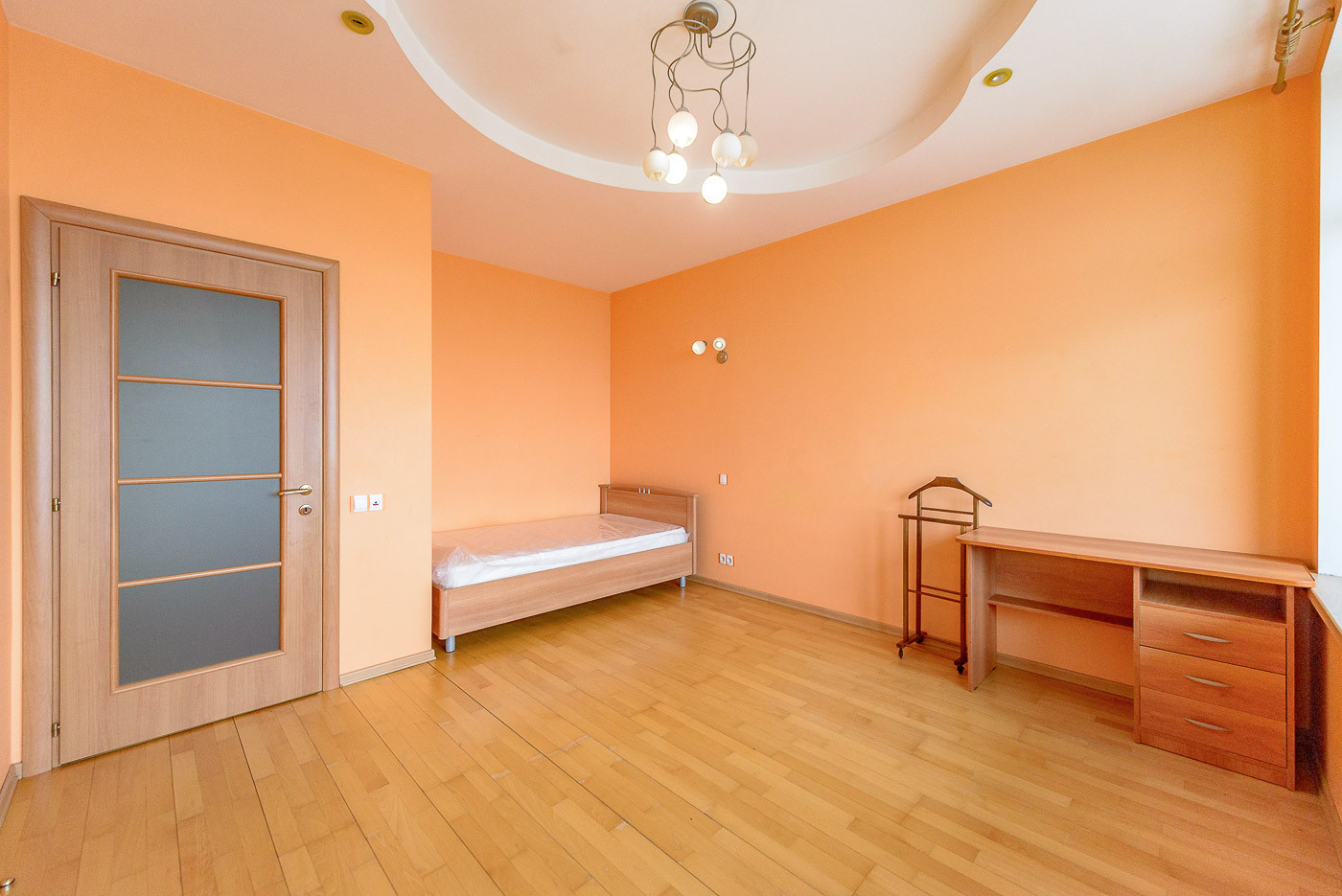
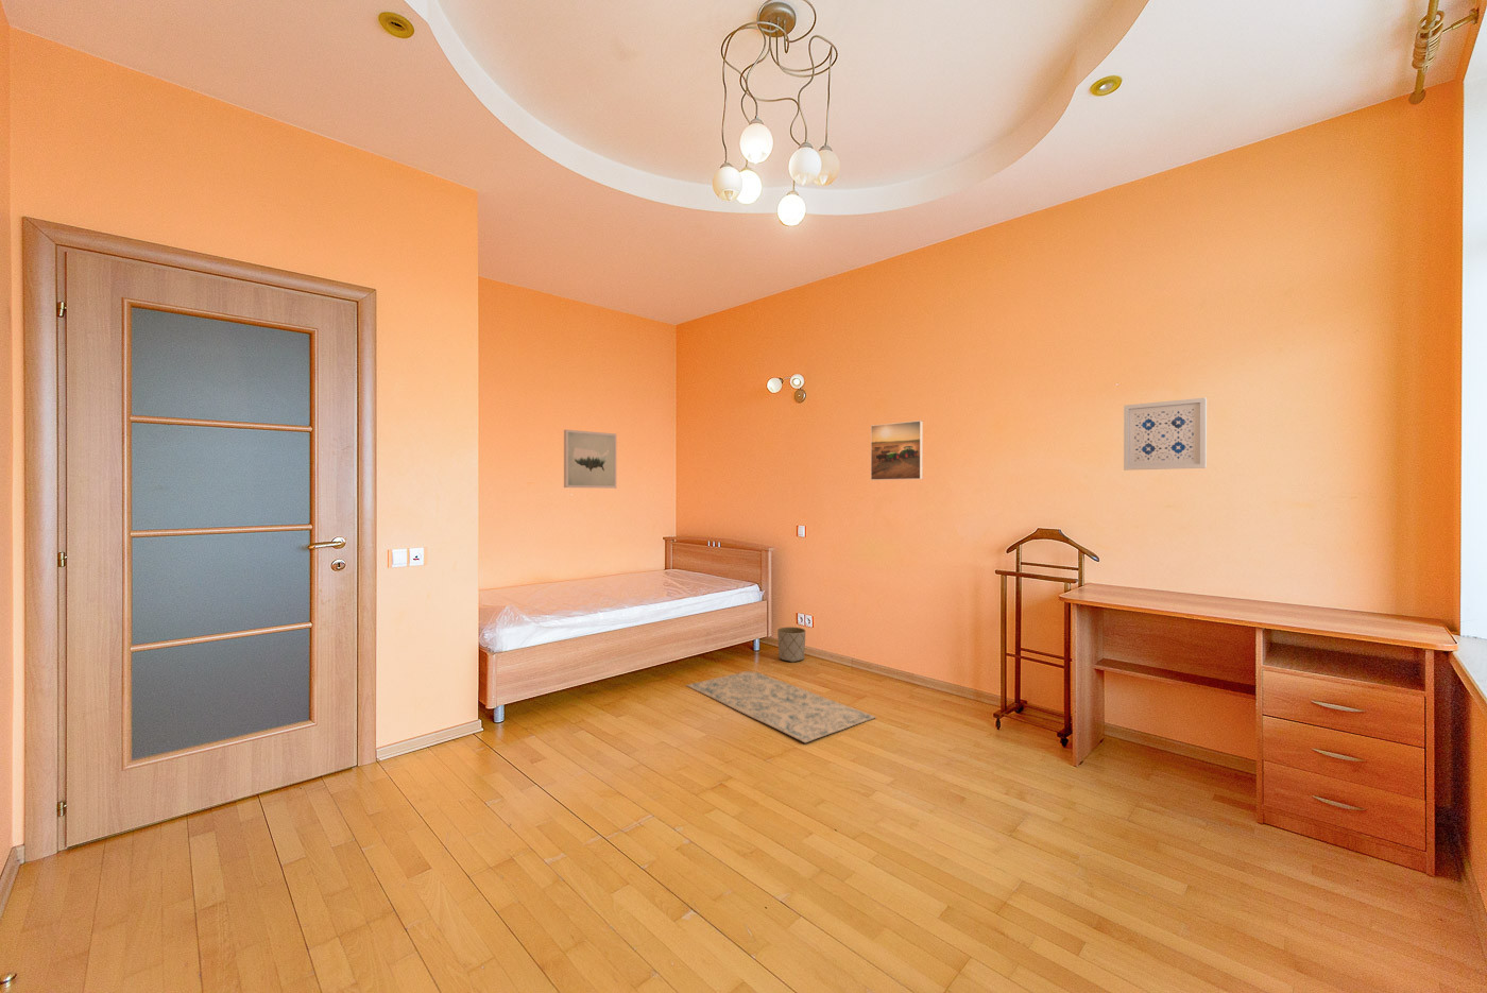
+ planter [777,625,807,664]
+ wall art [1122,397,1208,471]
+ wall art [563,429,617,490]
+ rug [685,670,878,744]
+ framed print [870,420,924,481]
